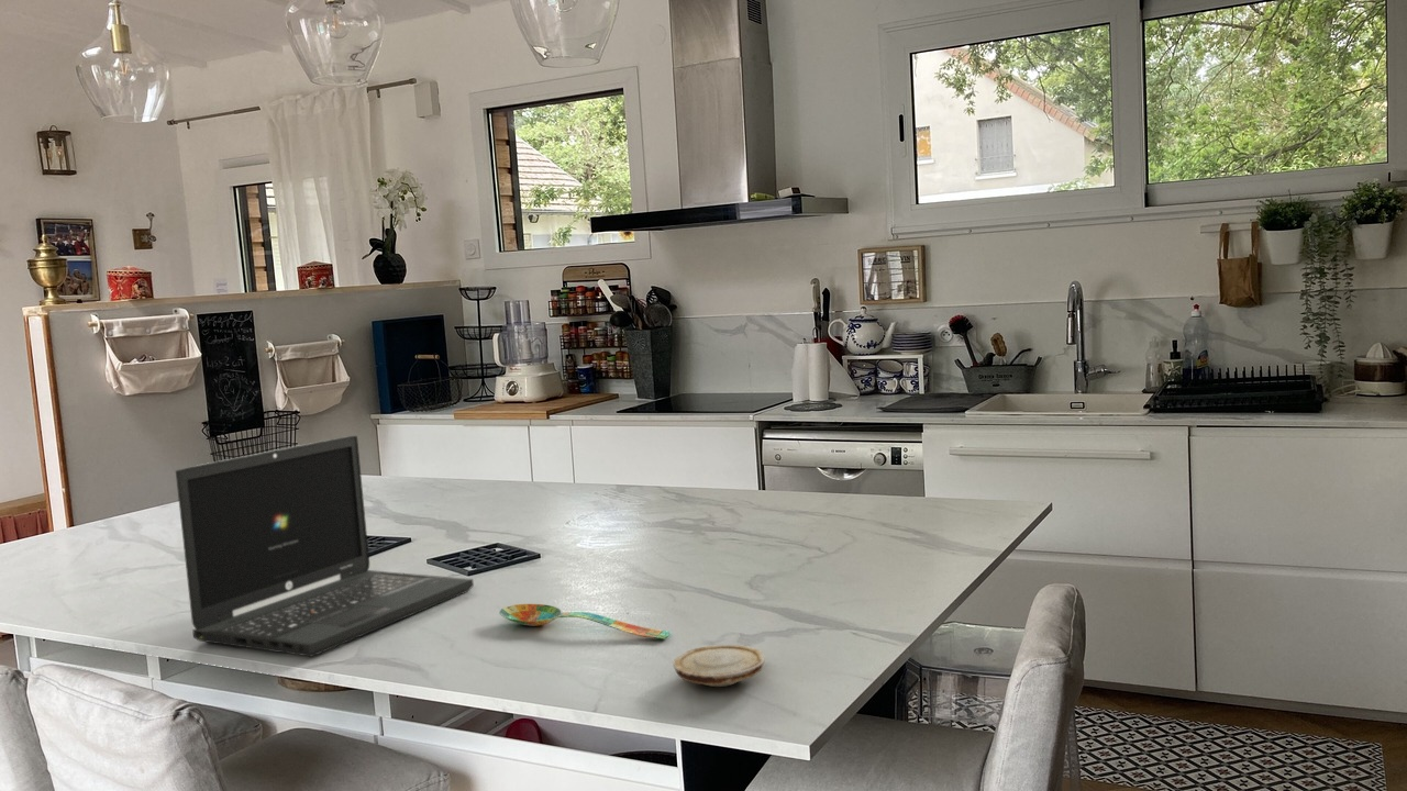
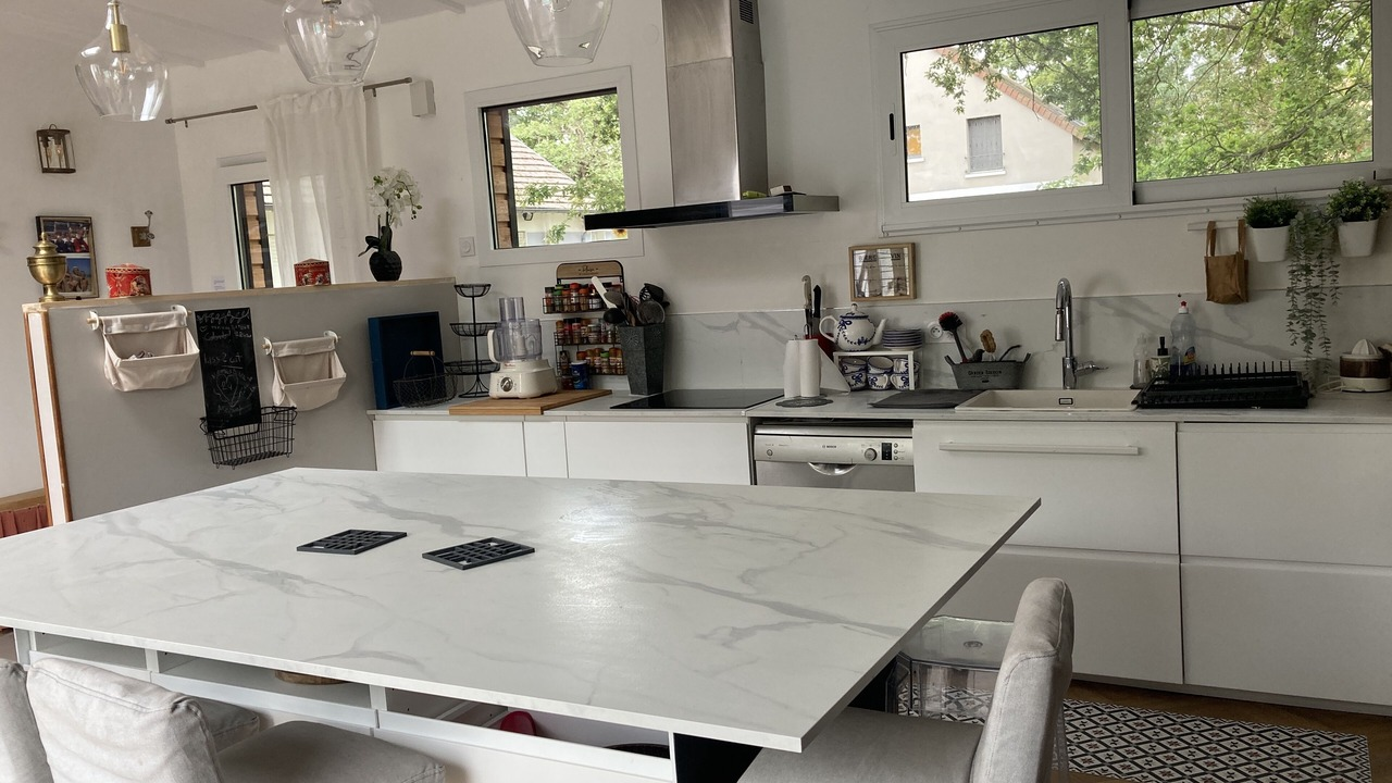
- spoon [498,603,672,640]
- laptop [175,435,475,658]
- wood slice [672,644,766,688]
